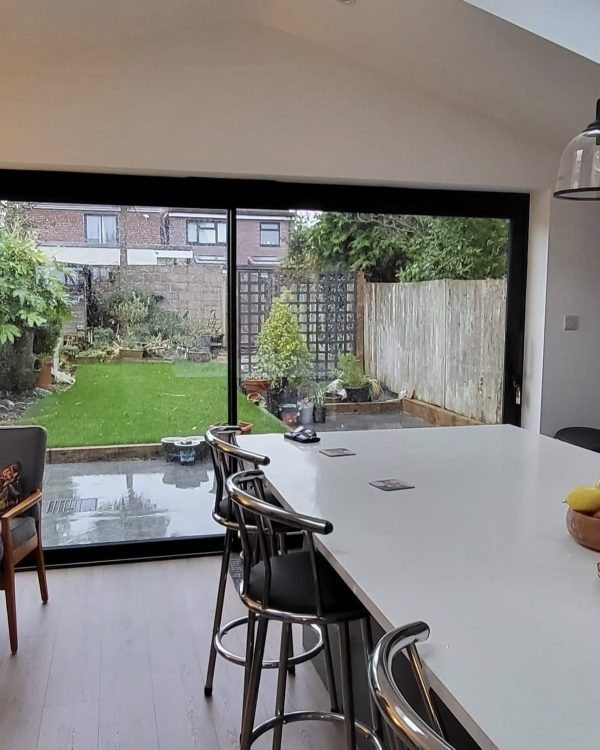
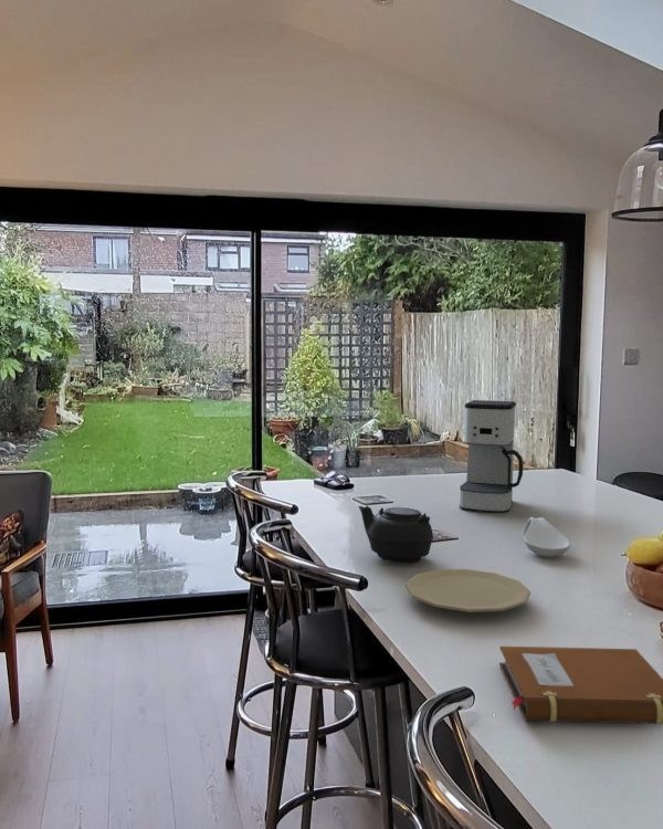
+ plate [404,568,532,613]
+ coffee maker [459,399,525,514]
+ spoon rest [523,516,571,558]
+ notebook [498,646,663,725]
+ teapot [357,505,434,564]
